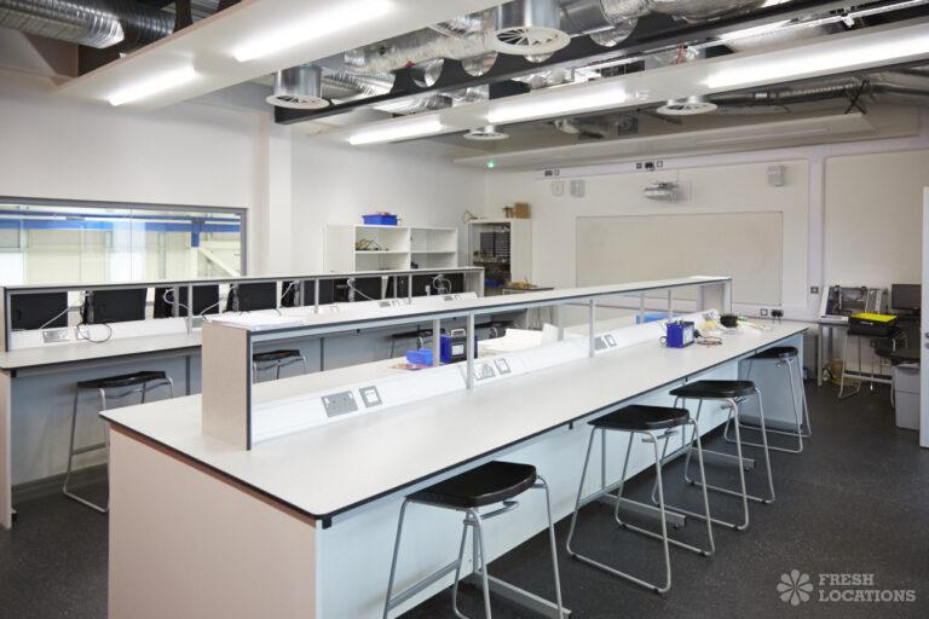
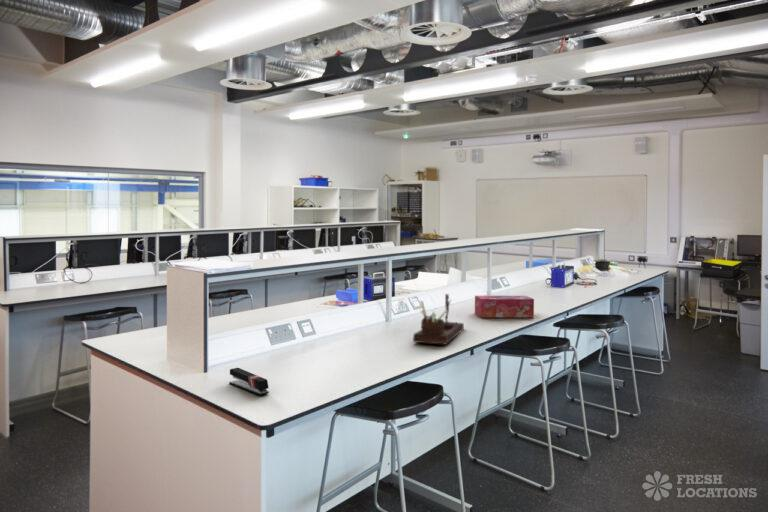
+ desk organizer [412,293,465,346]
+ tissue box [474,295,535,318]
+ stapler [228,367,270,396]
